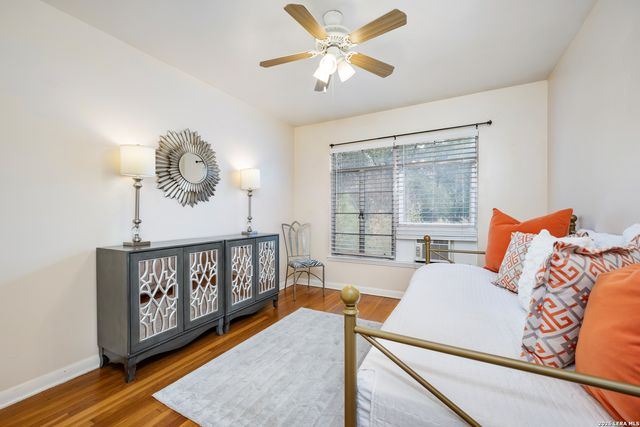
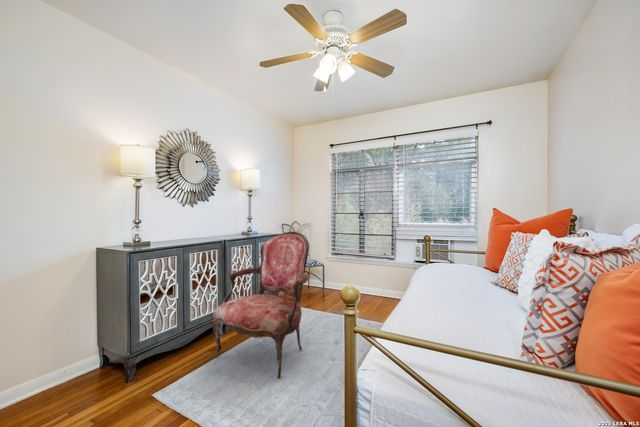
+ armchair [212,230,310,380]
